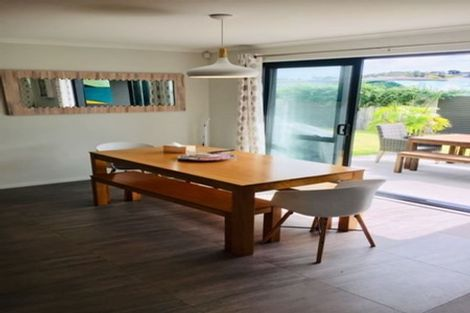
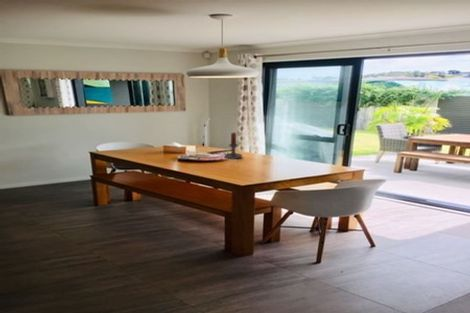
+ candle holder [222,132,243,160]
